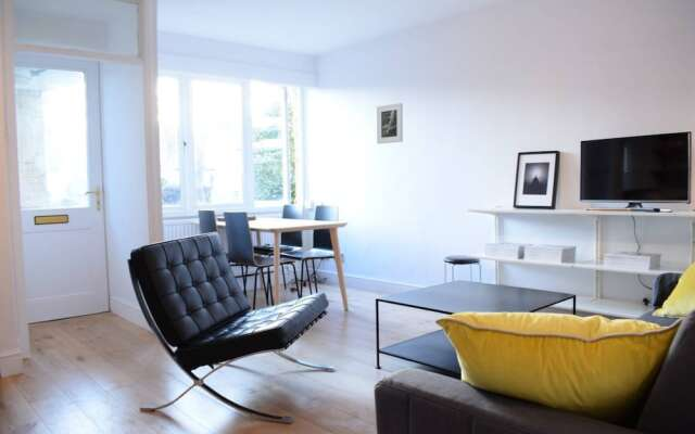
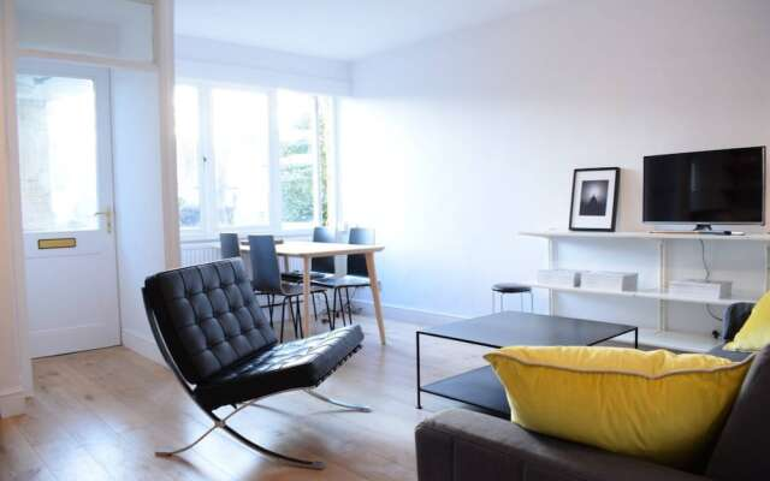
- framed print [376,102,404,145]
